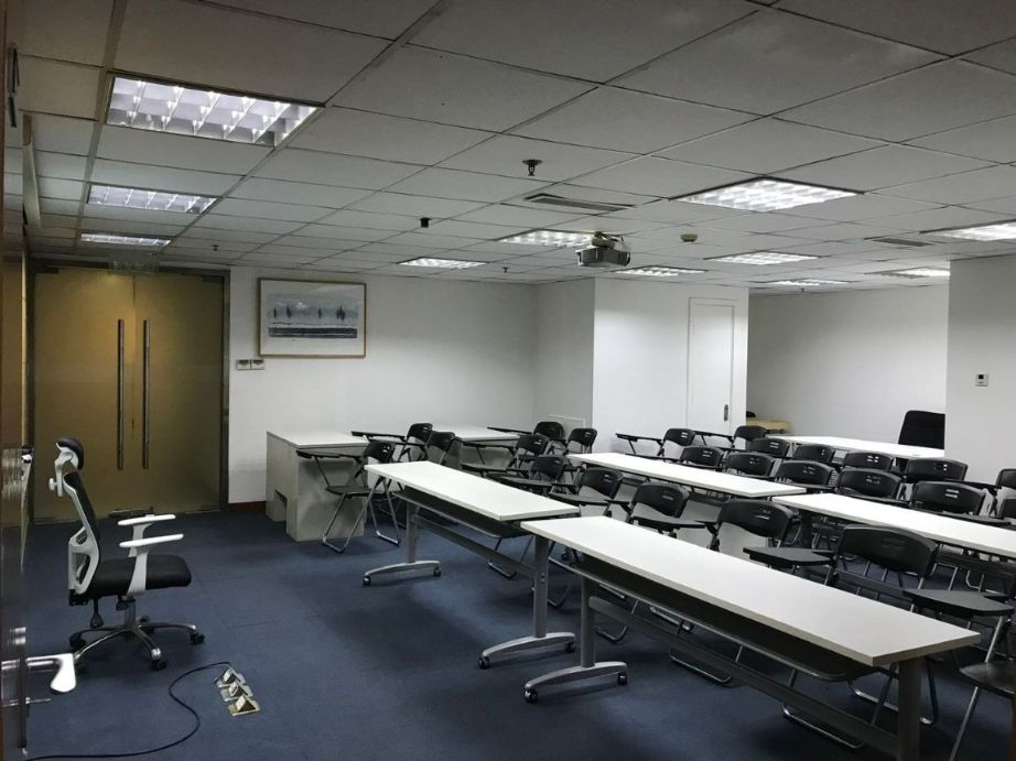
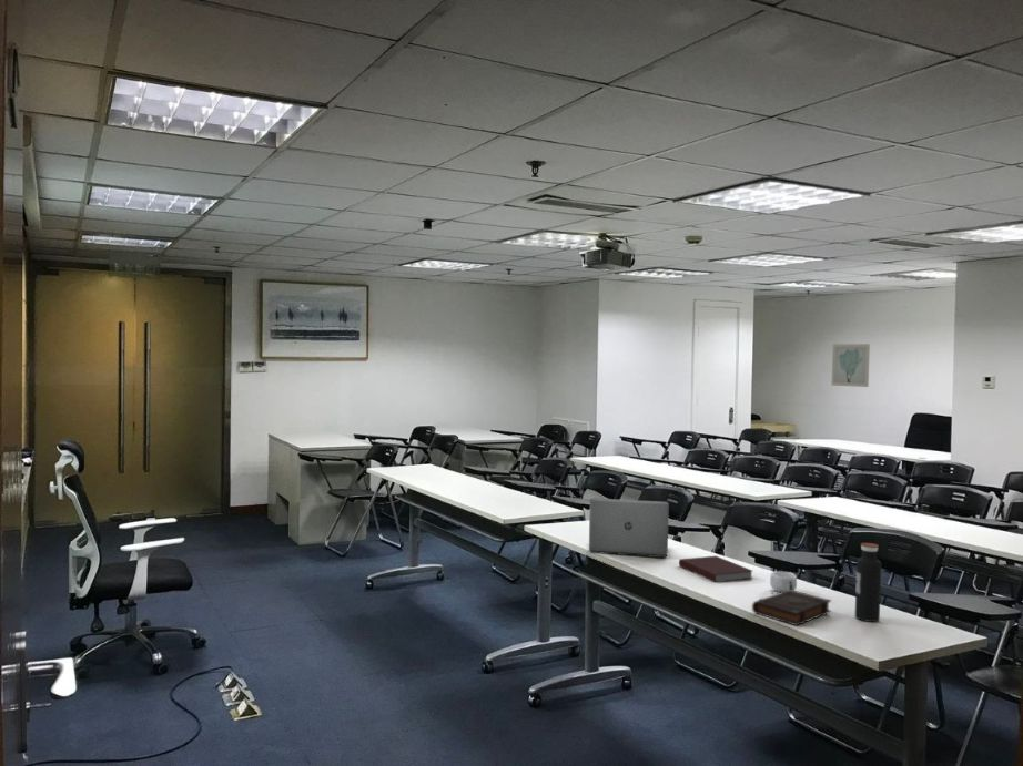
+ water bottle [854,542,882,623]
+ wall art [831,343,871,388]
+ notebook [678,555,754,583]
+ mug [769,570,798,593]
+ laptop [588,497,670,559]
+ book [751,590,832,626]
